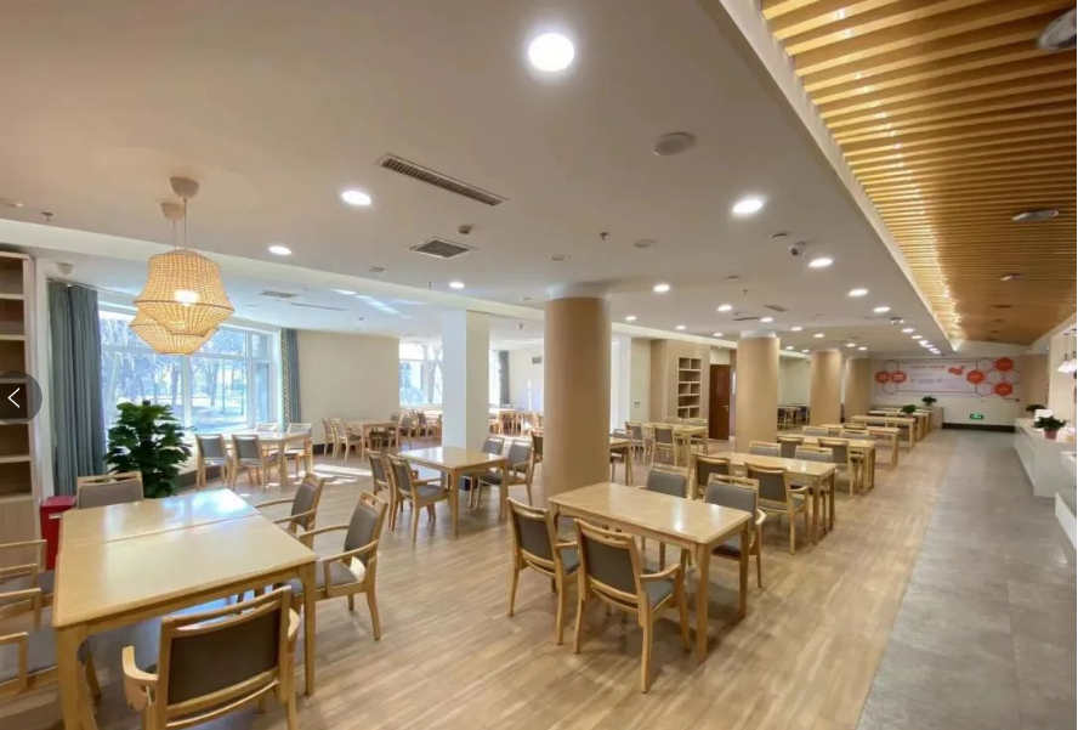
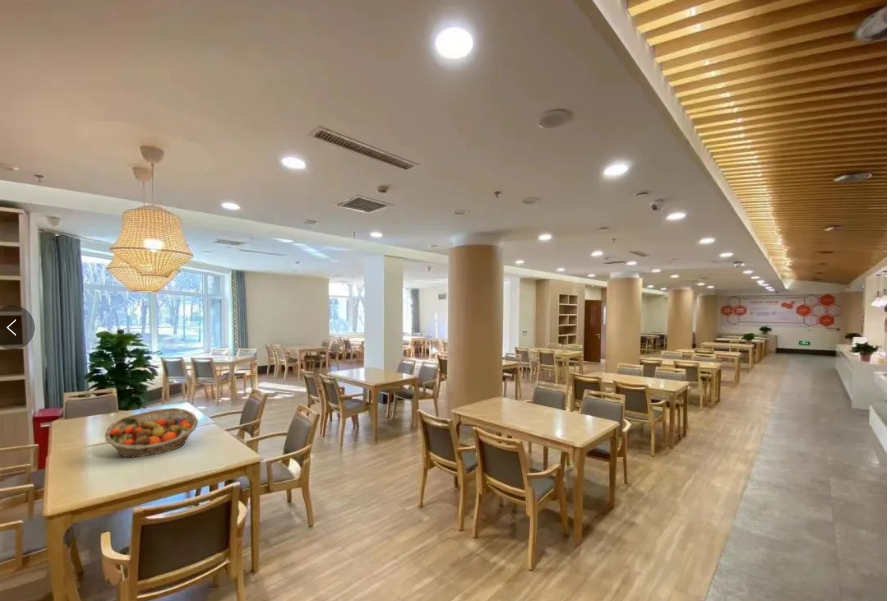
+ fruit basket [104,407,199,458]
